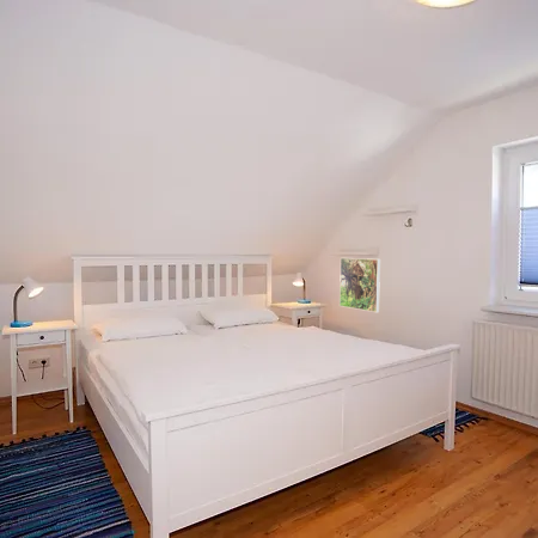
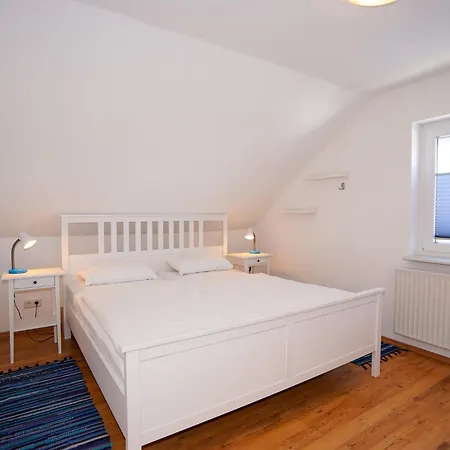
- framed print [338,257,381,313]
